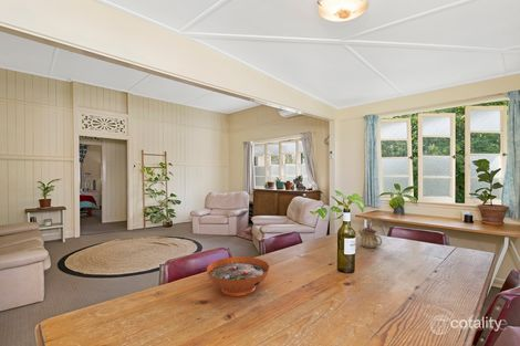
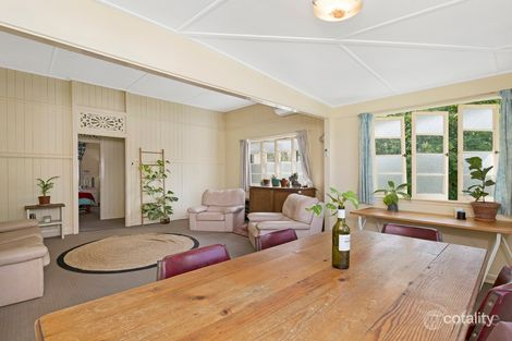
- decorative bowl [206,255,270,297]
- teapot [357,223,383,249]
